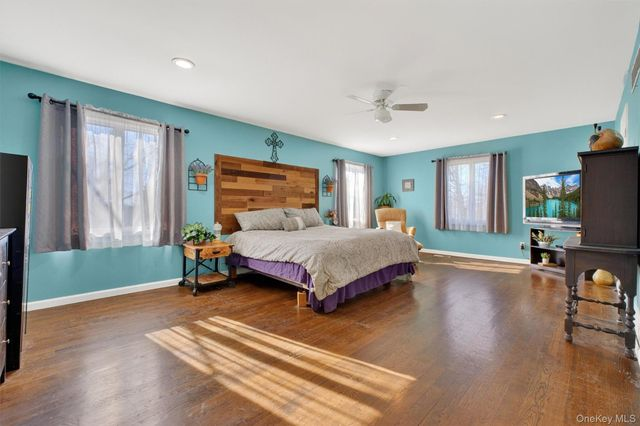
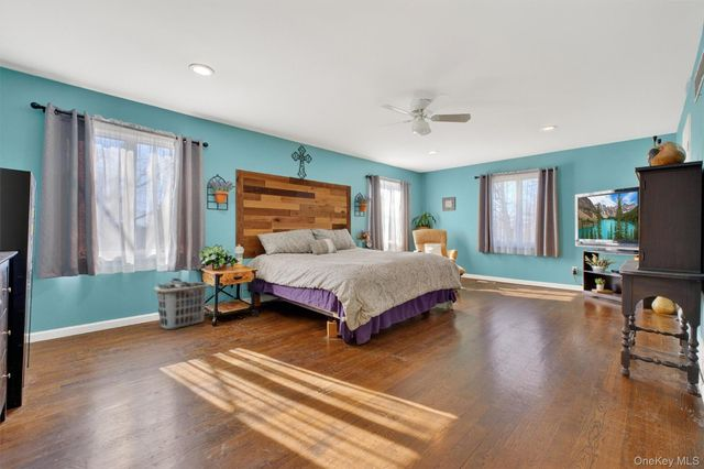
+ clothes hamper [153,277,210,330]
